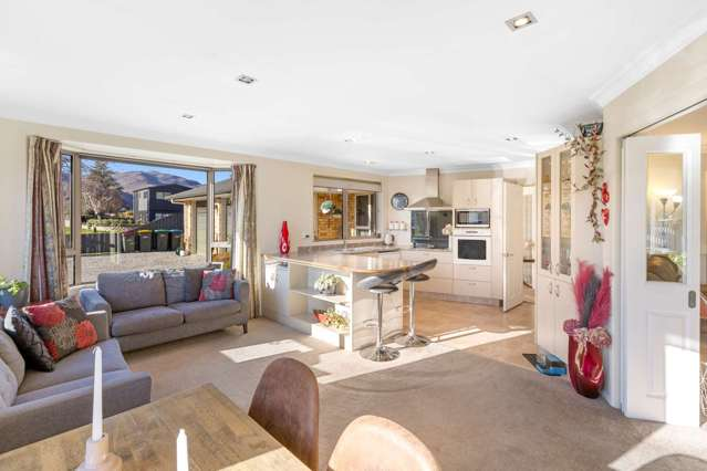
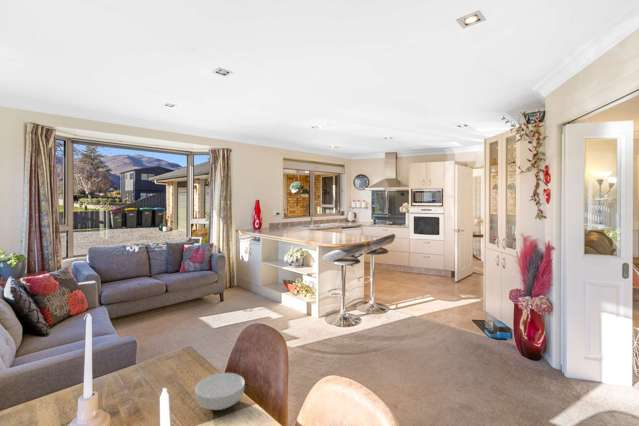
+ cereal bowl [194,372,246,411]
